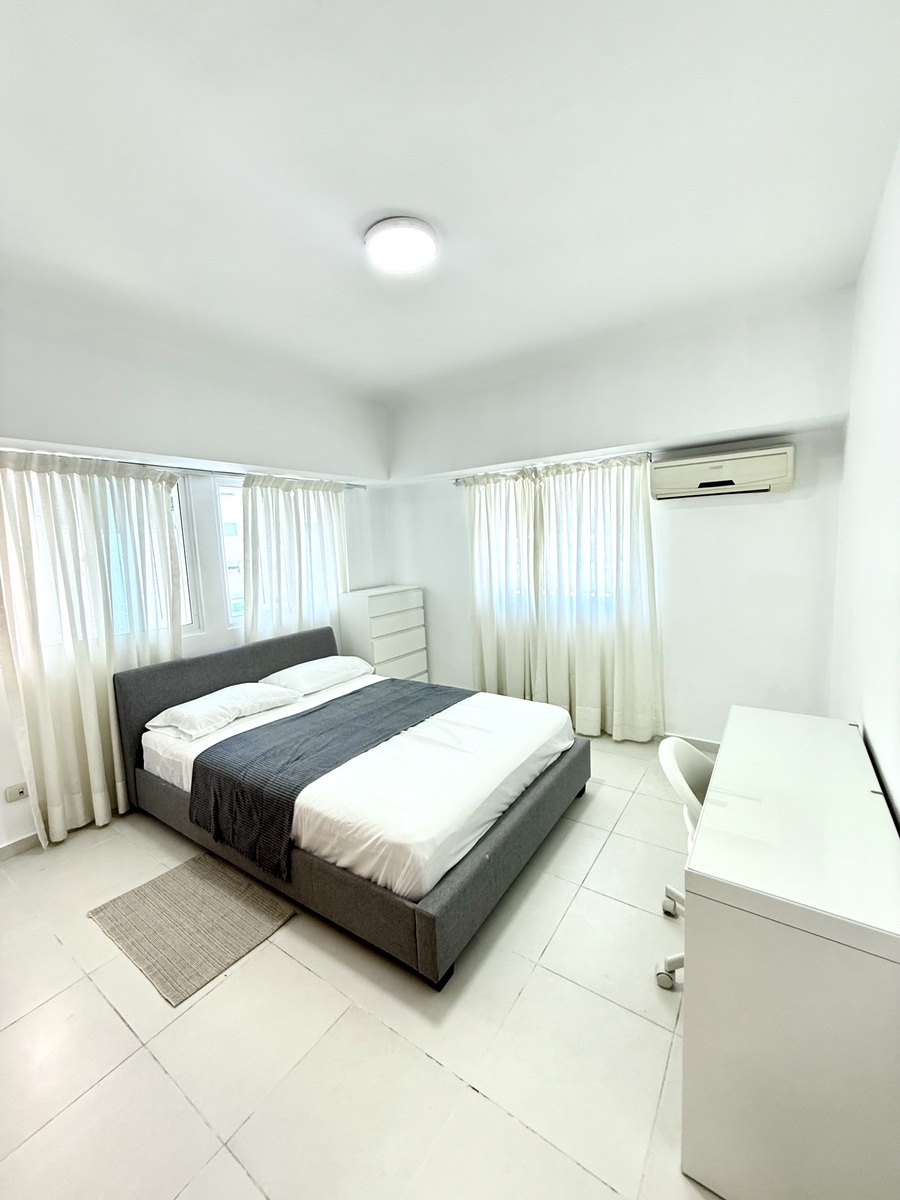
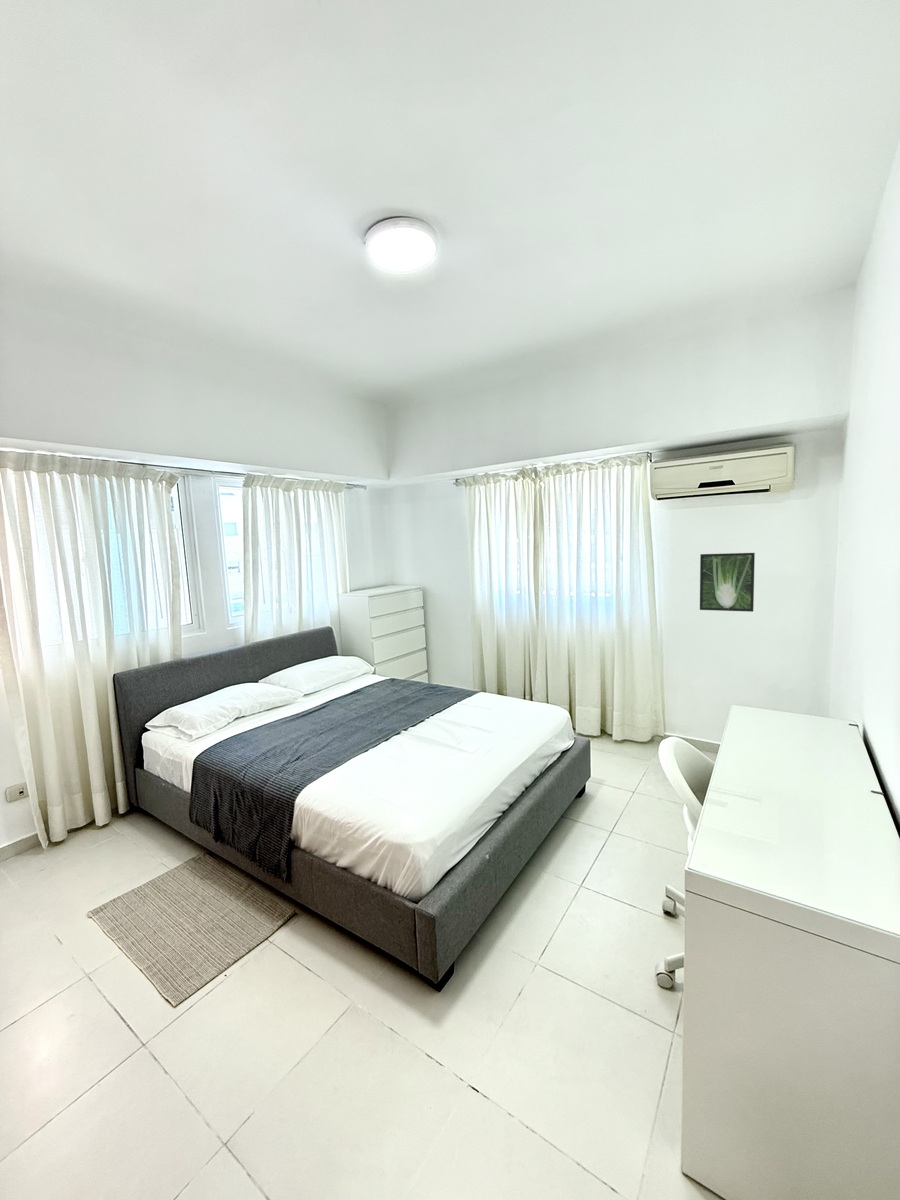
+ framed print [699,552,756,613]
